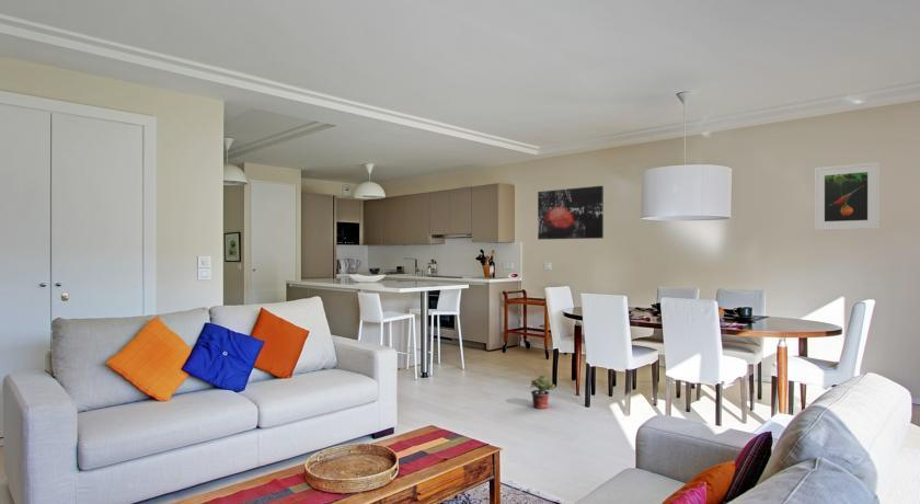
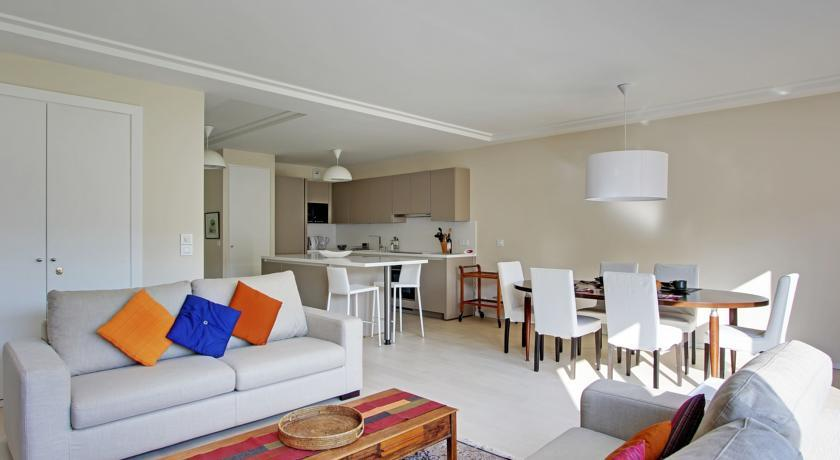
- wall art [537,185,605,241]
- potted plant [529,374,556,410]
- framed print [814,161,879,231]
